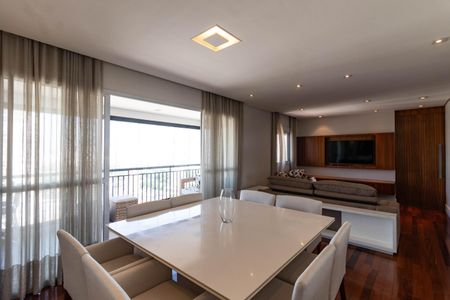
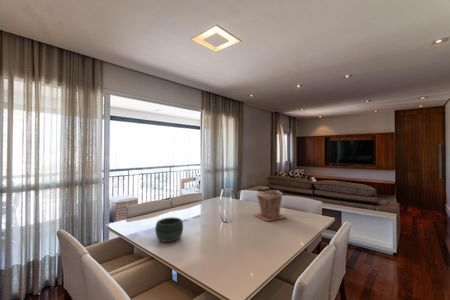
+ plant pot [253,189,287,222]
+ bowl [154,216,184,243]
